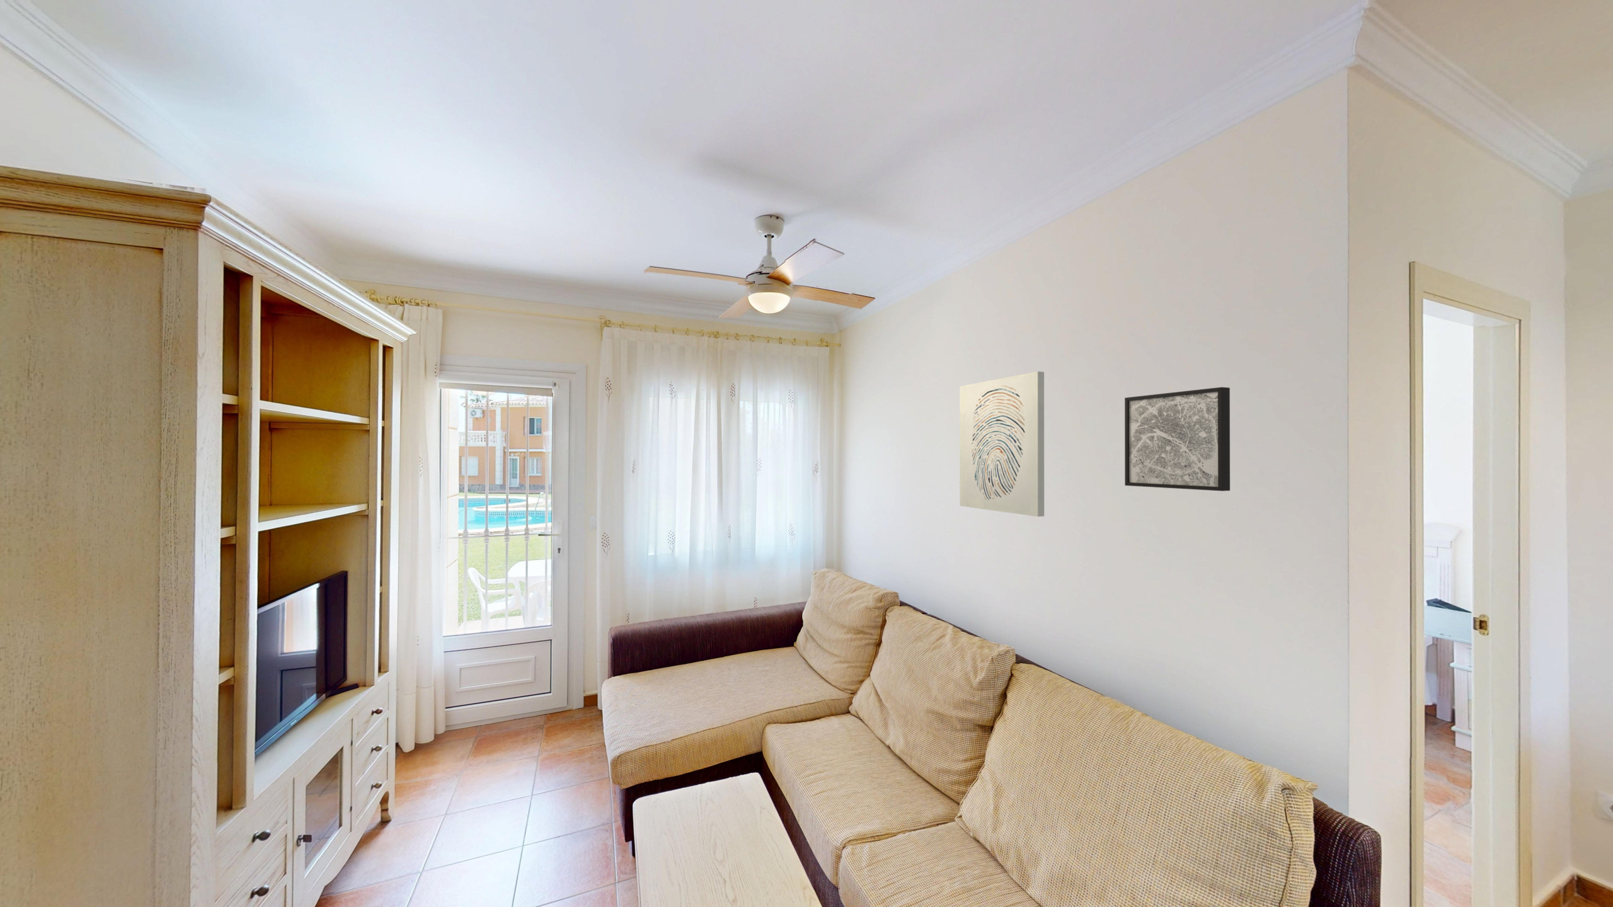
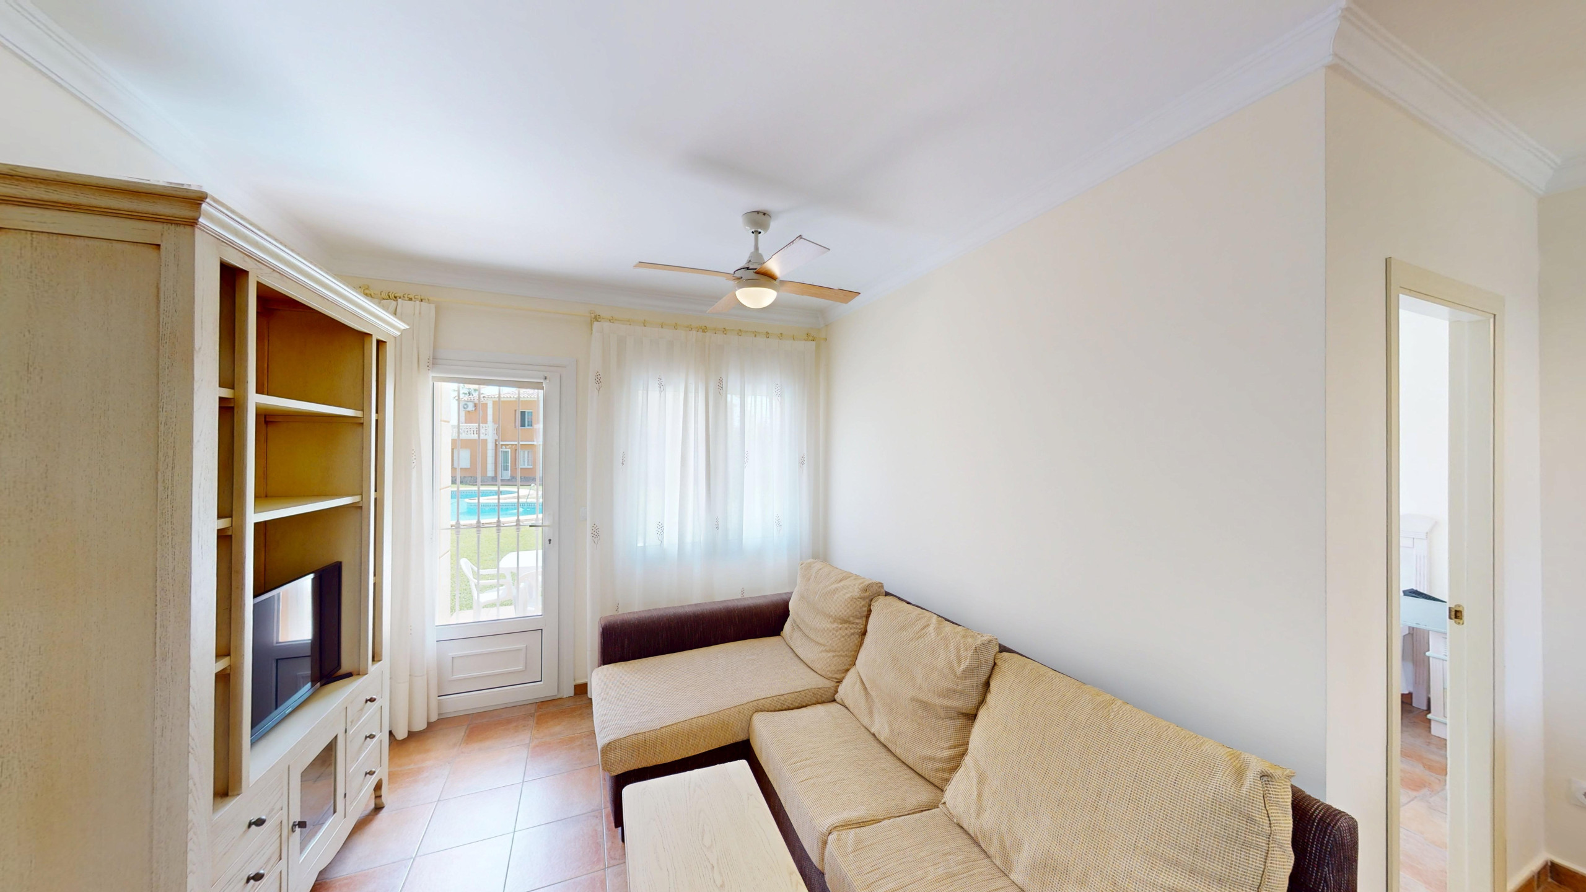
- wall art [959,371,1045,517]
- wall art [1124,386,1231,492]
